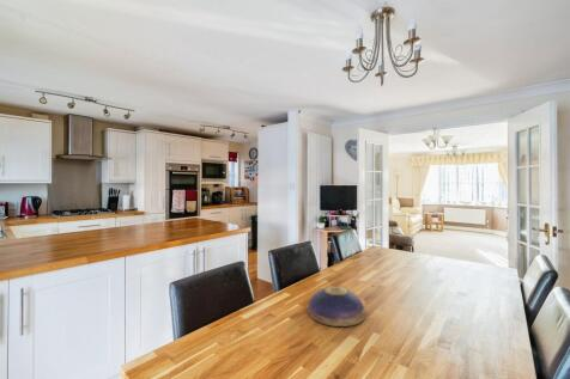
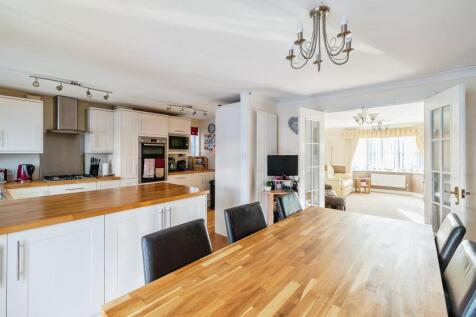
- decorative bowl [307,286,366,328]
